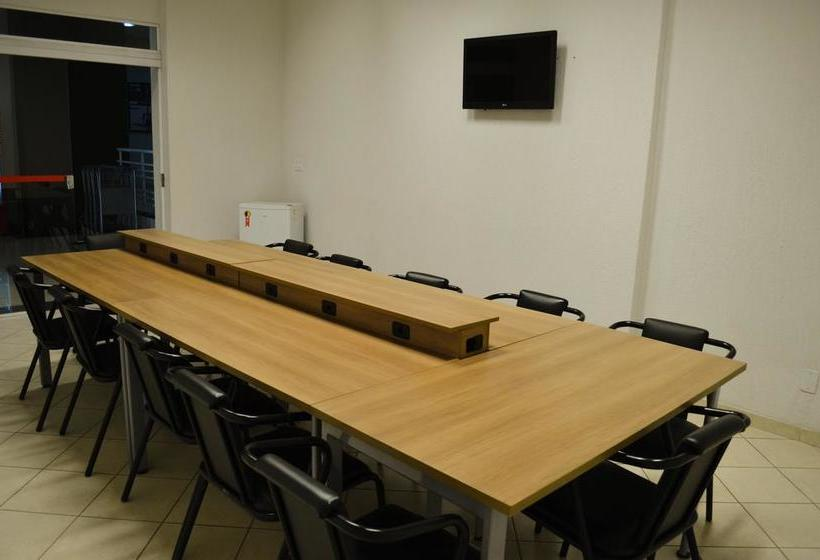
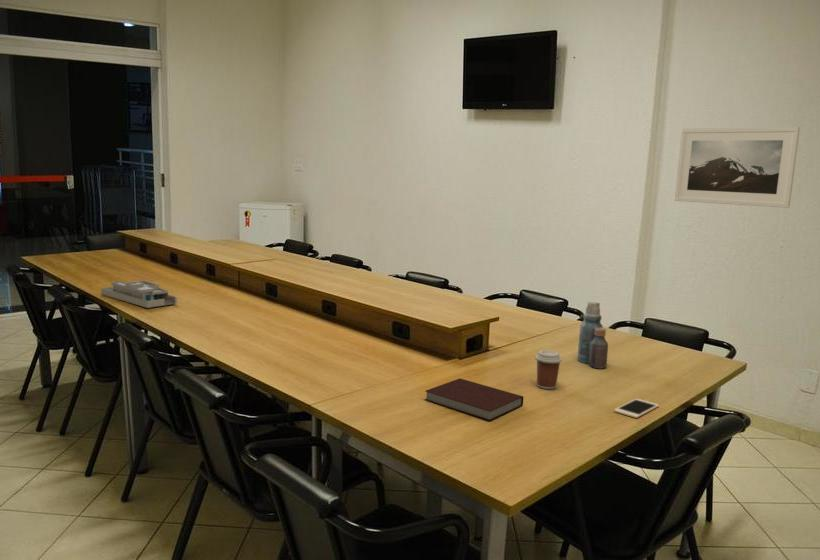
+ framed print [673,126,801,209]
+ bottle [577,301,609,370]
+ cell phone [613,398,660,419]
+ desk organizer [100,280,178,309]
+ notebook [424,378,524,422]
+ coffee cup [534,349,563,390]
